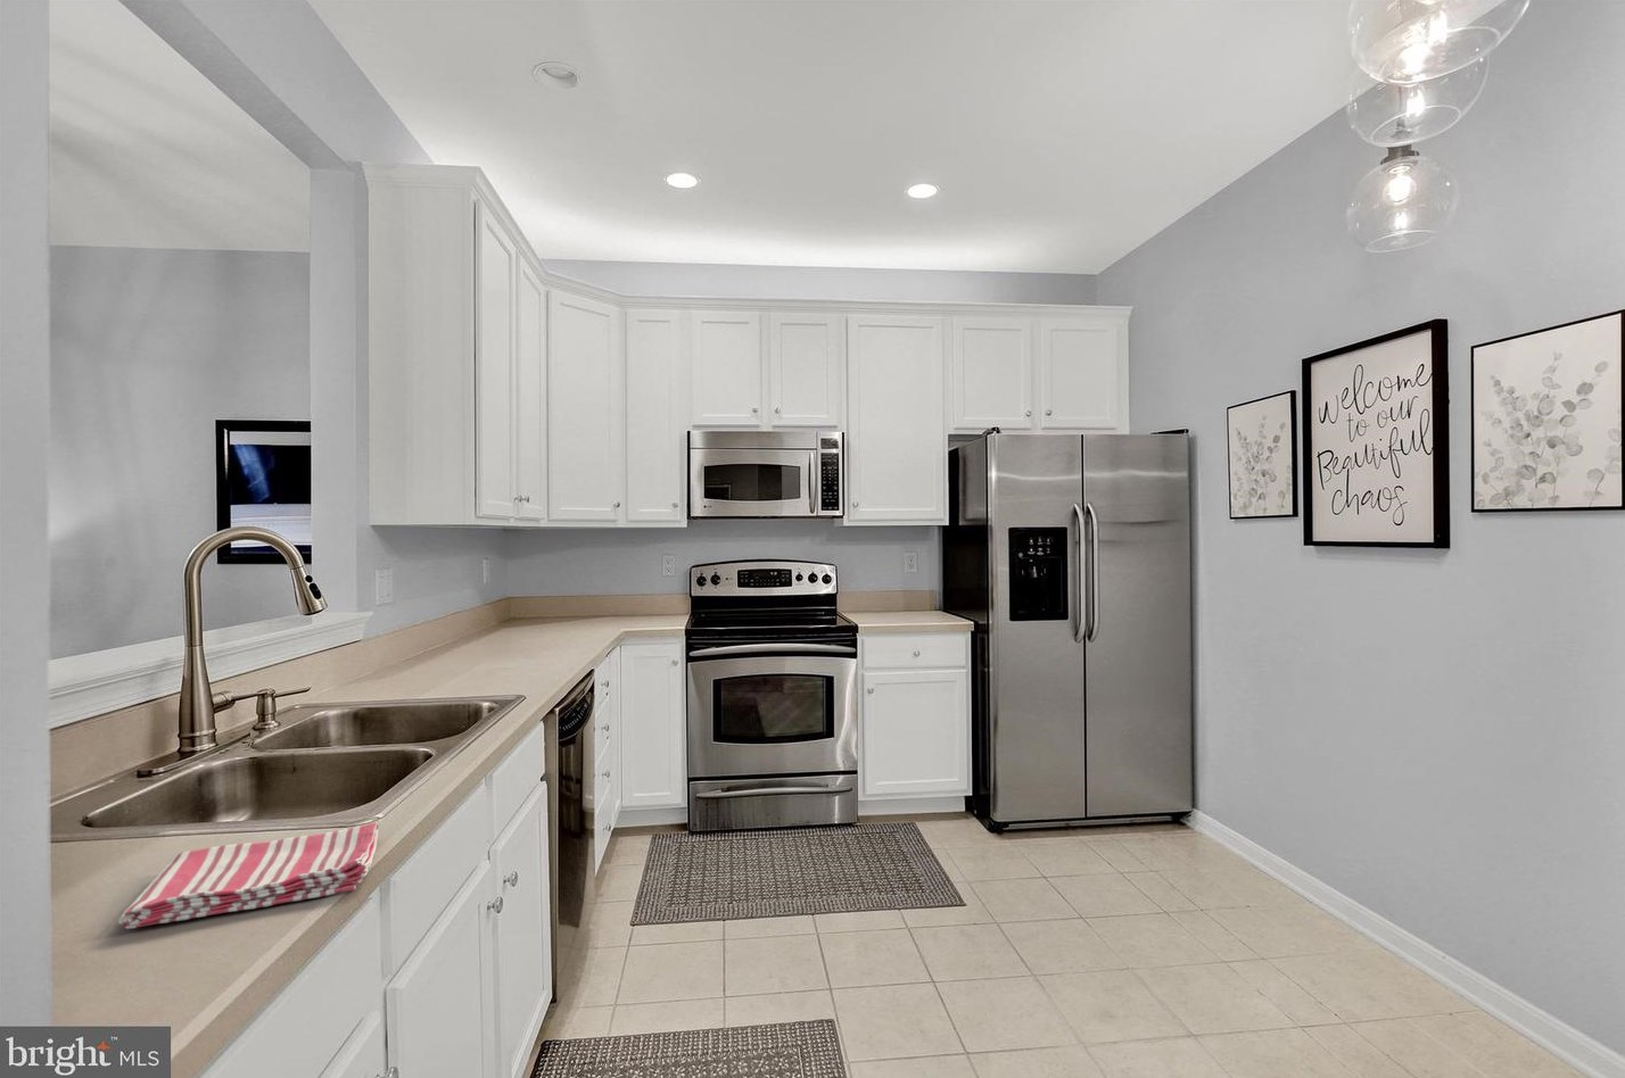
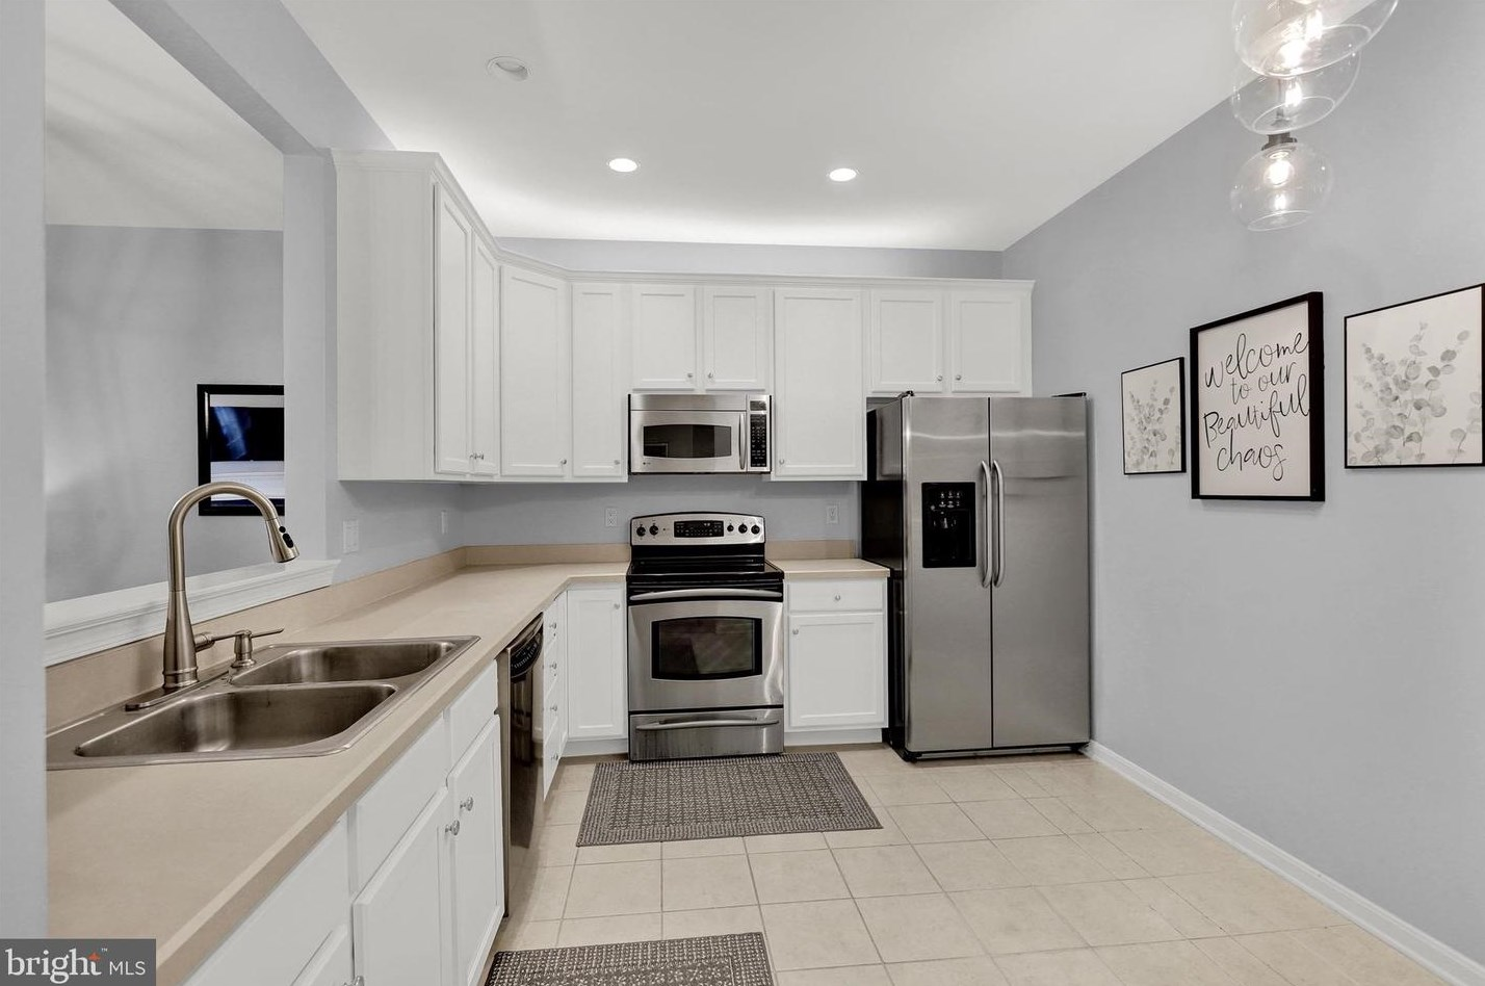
- dish towel [117,822,380,930]
